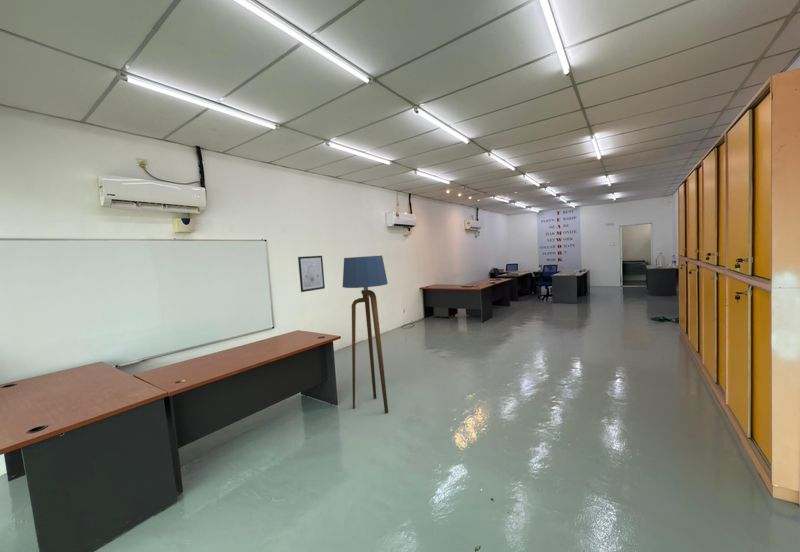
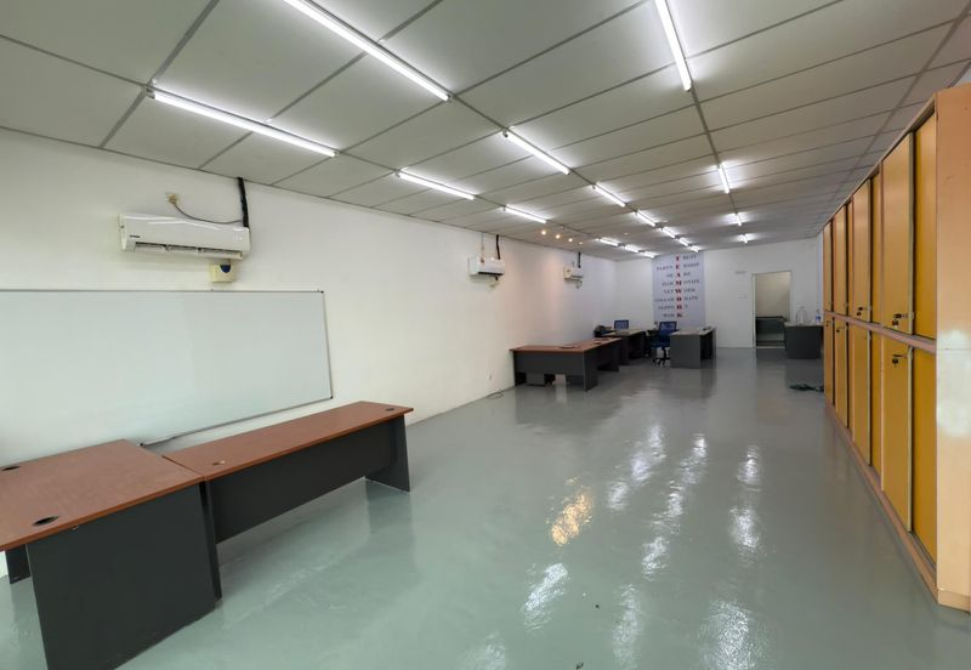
- floor lamp [342,254,389,414]
- wall art [297,255,326,293]
